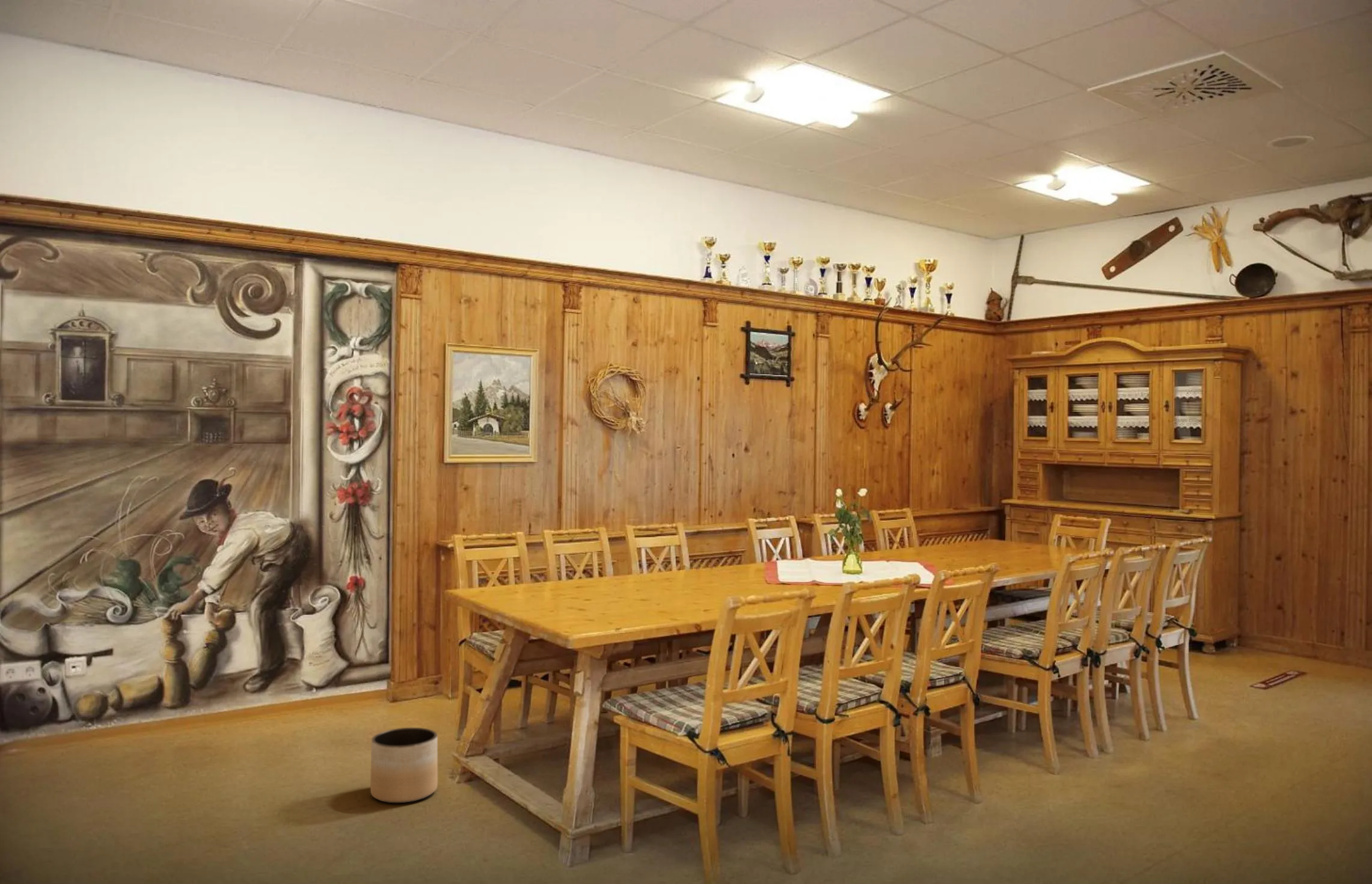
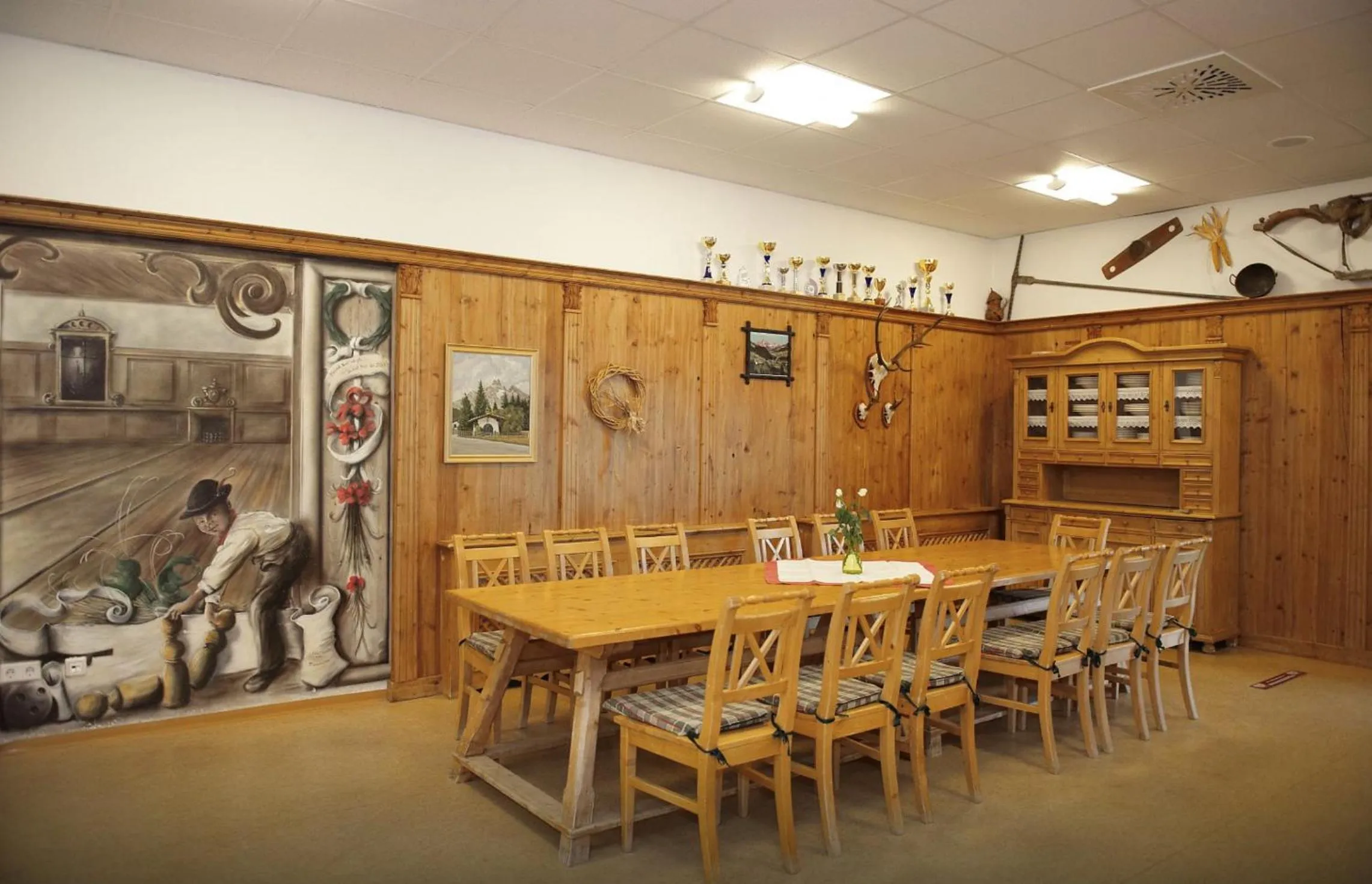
- planter [370,727,438,803]
